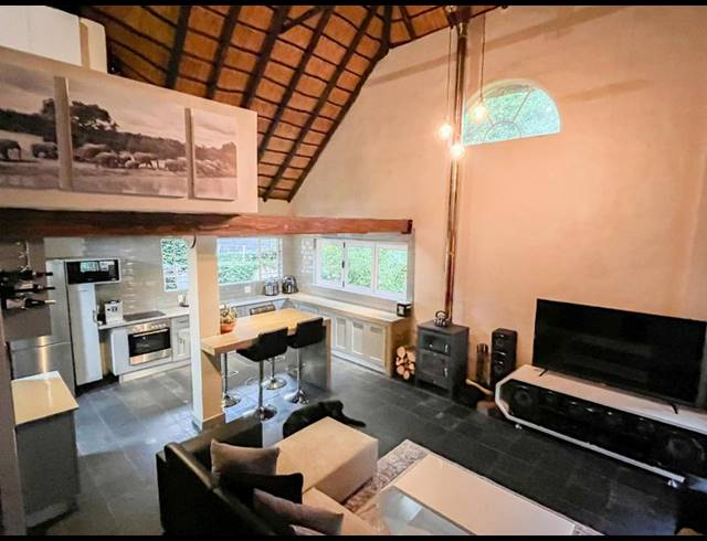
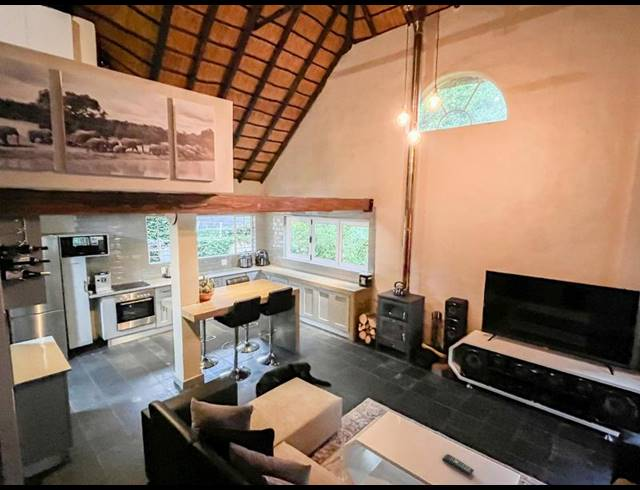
+ remote control [441,453,475,476]
